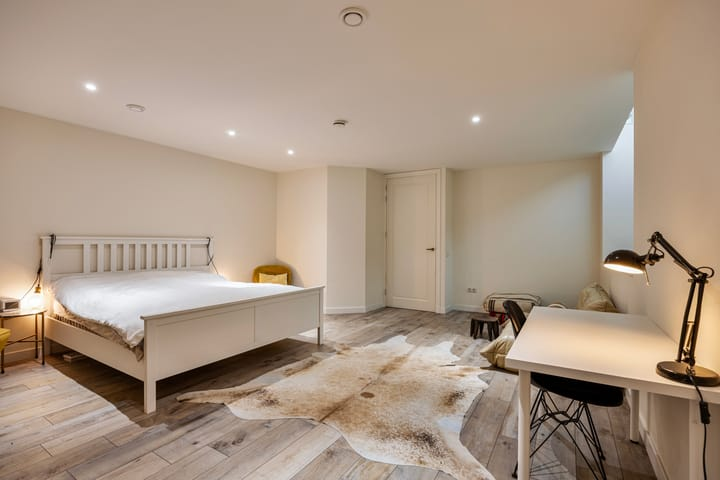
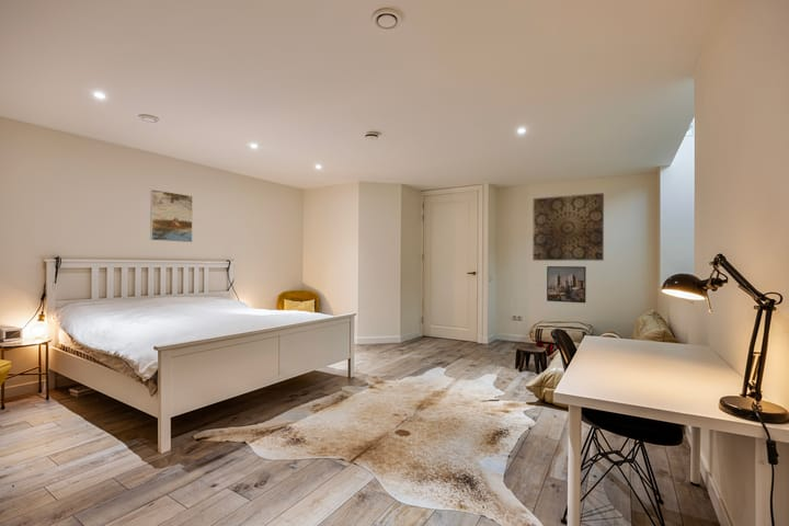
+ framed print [149,188,194,243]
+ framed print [546,265,587,304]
+ wall art [531,192,605,262]
